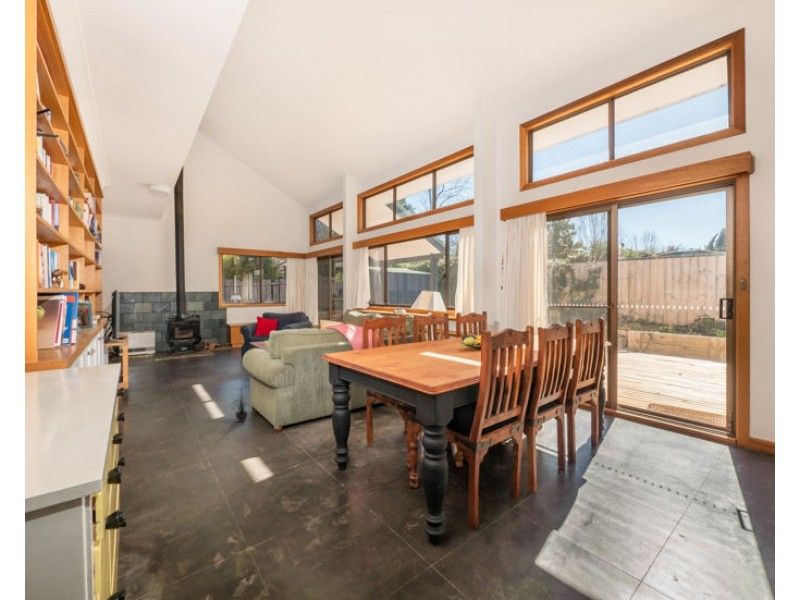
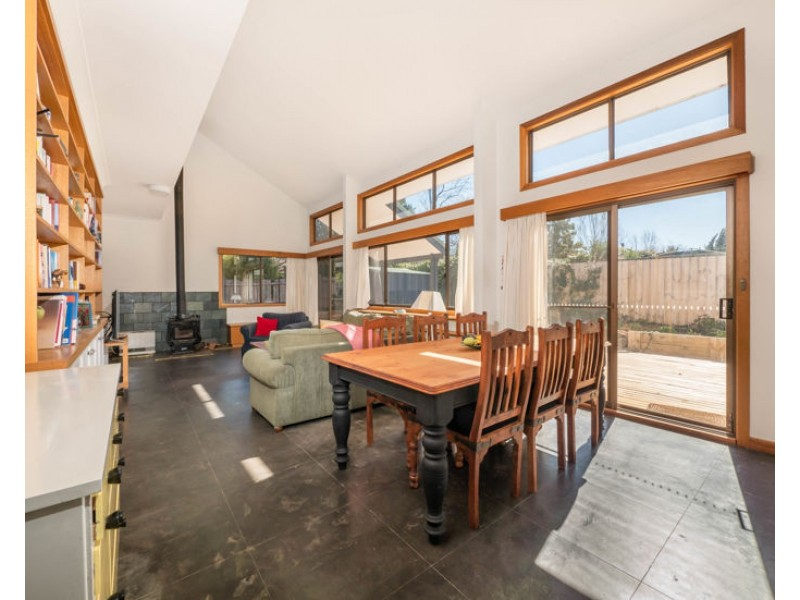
- potted plant [230,389,253,423]
